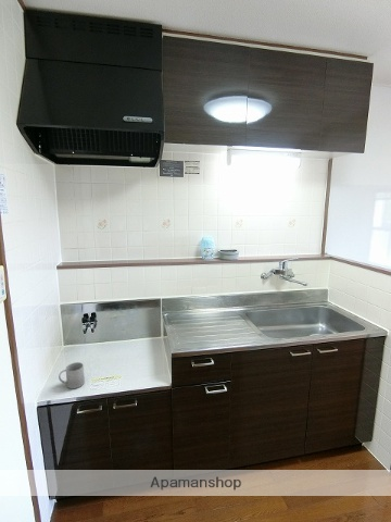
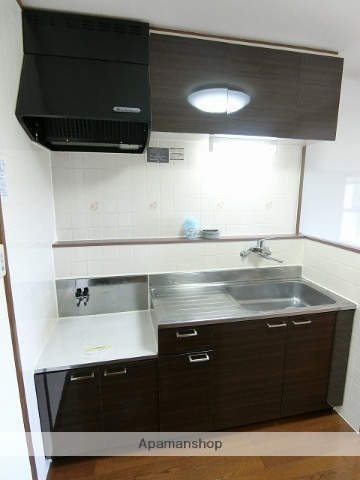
- mug [58,361,86,389]
